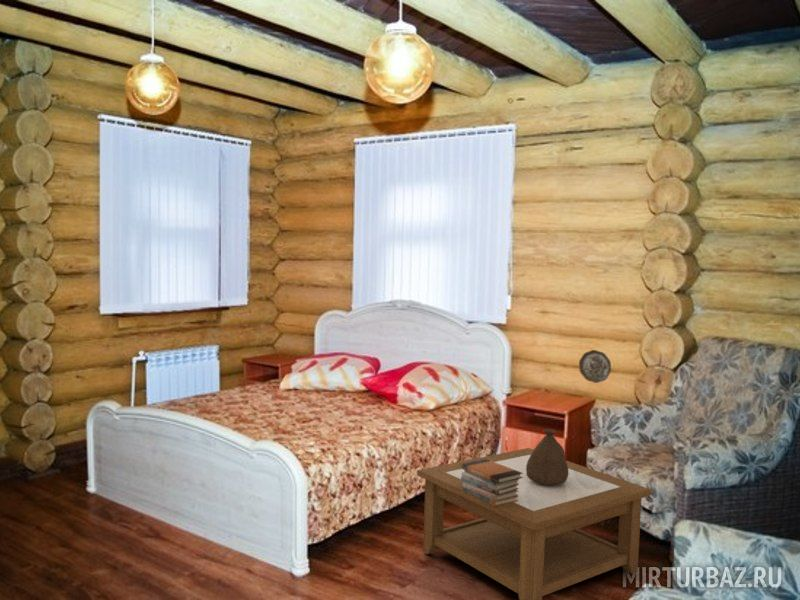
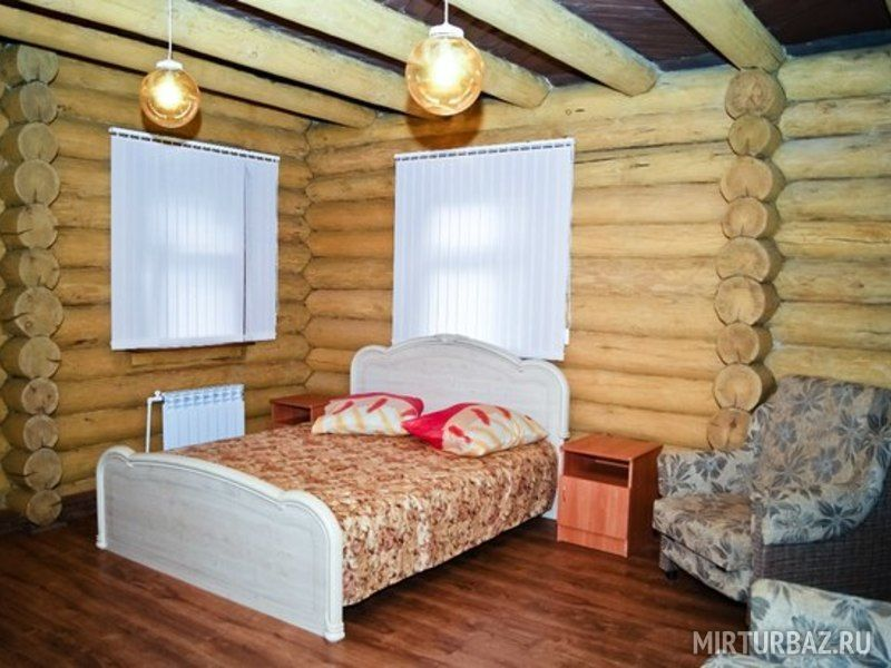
- coffee table [416,447,653,600]
- book stack [461,459,523,506]
- bag [526,428,568,486]
- decorative plate [578,349,612,384]
